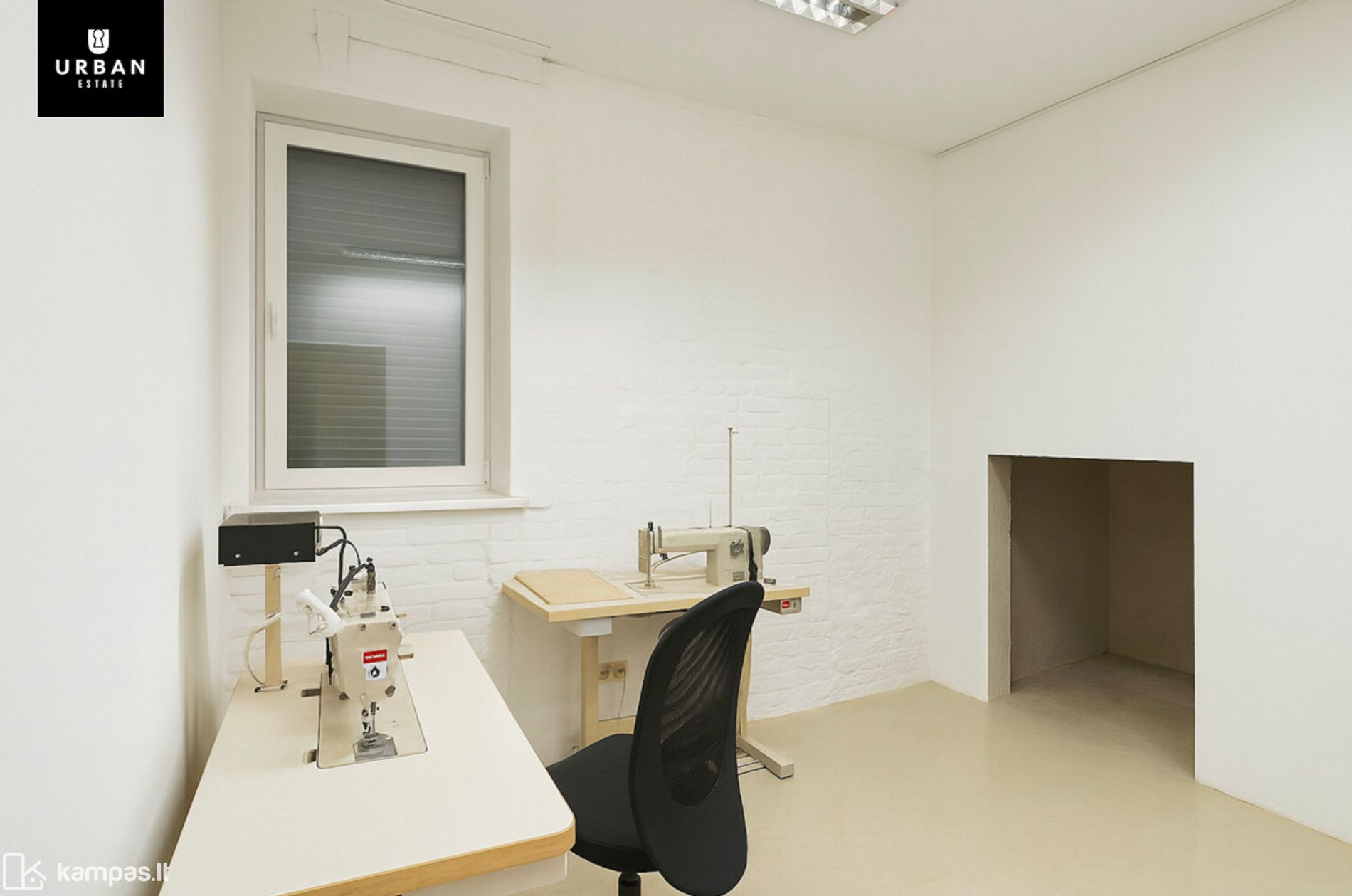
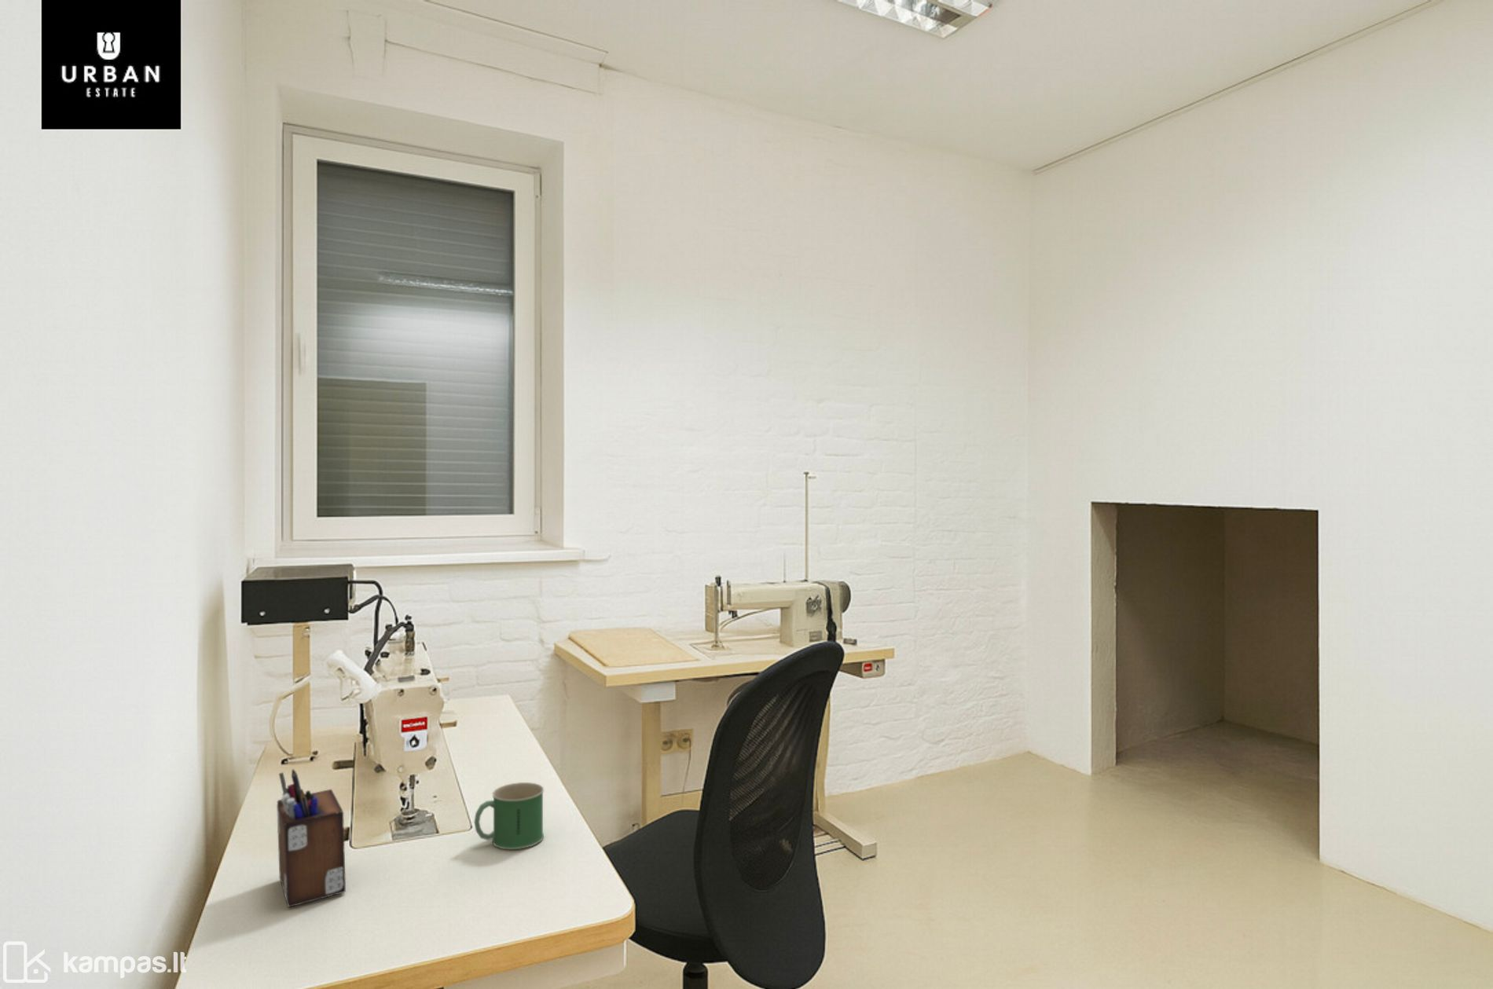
+ desk organizer [276,768,347,908]
+ mug [473,781,544,850]
